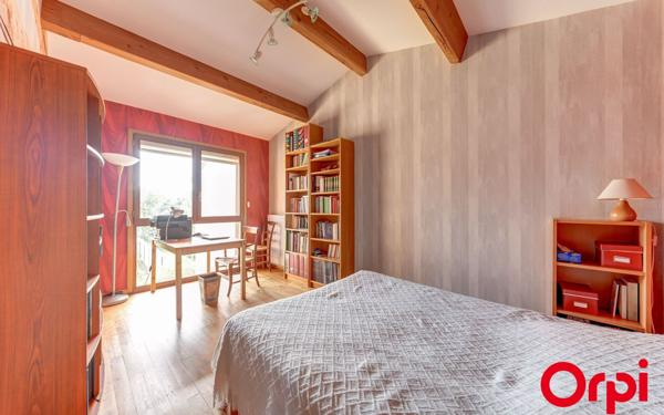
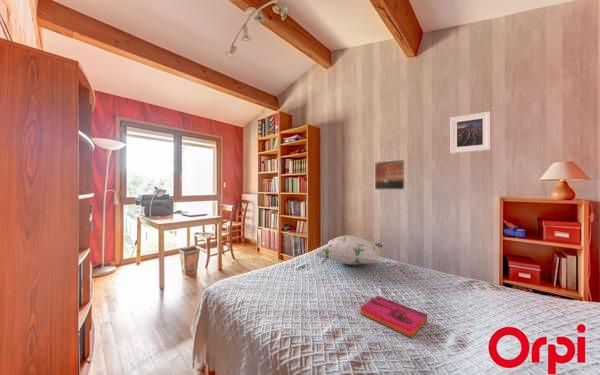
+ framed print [374,159,406,191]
+ hardback book [359,295,428,339]
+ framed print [449,110,491,154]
+ decorative pillow [315,234,384,266]
